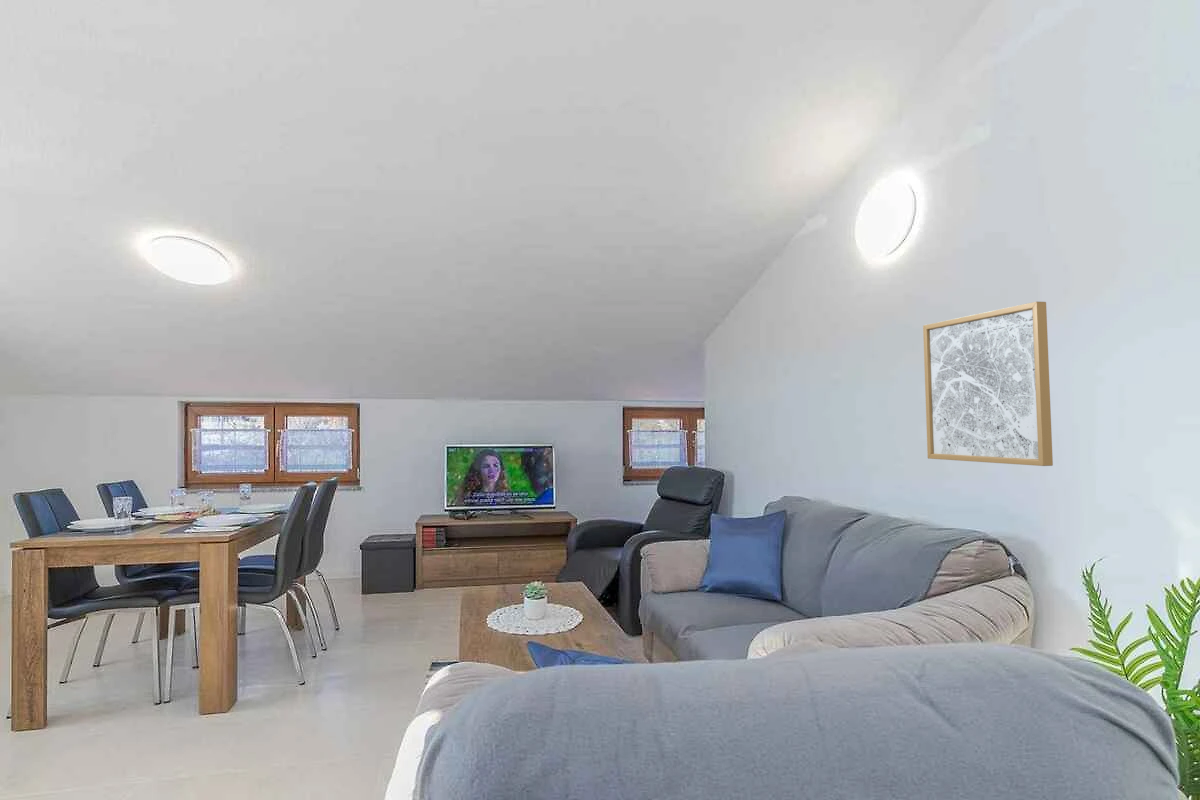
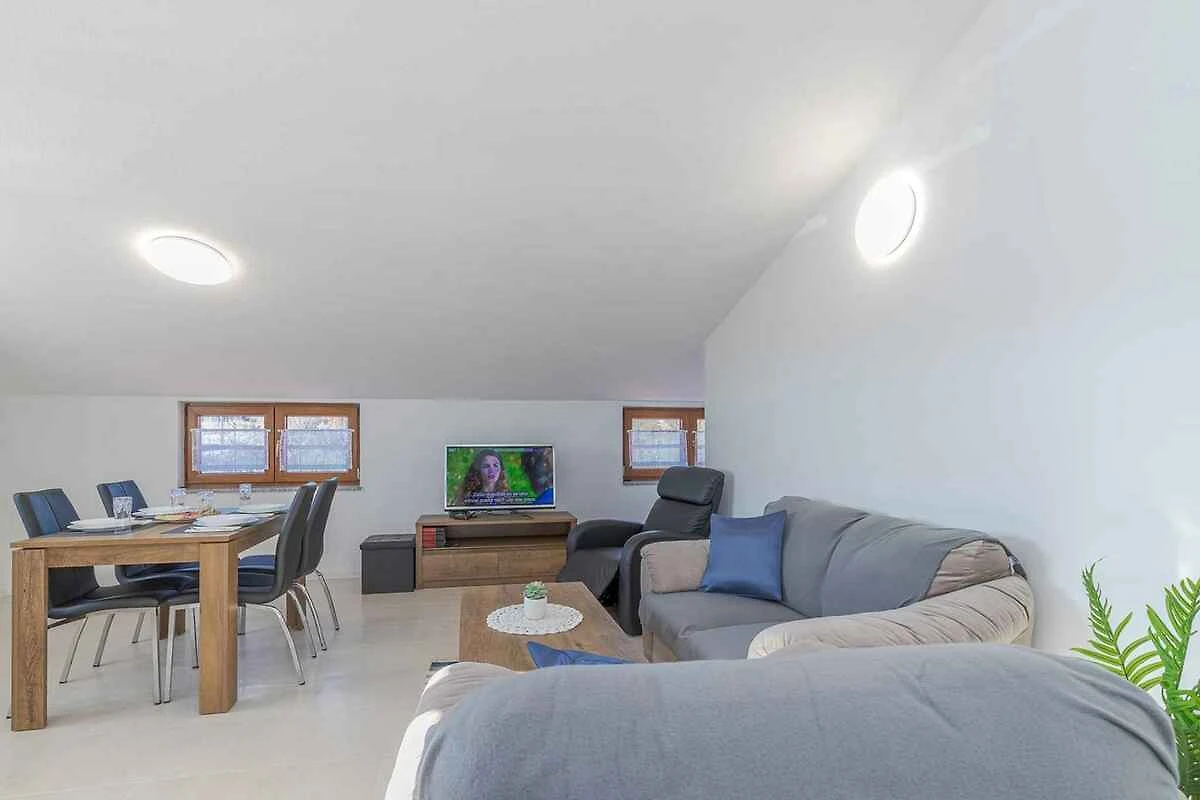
- wall art [922,301,1054,467]
